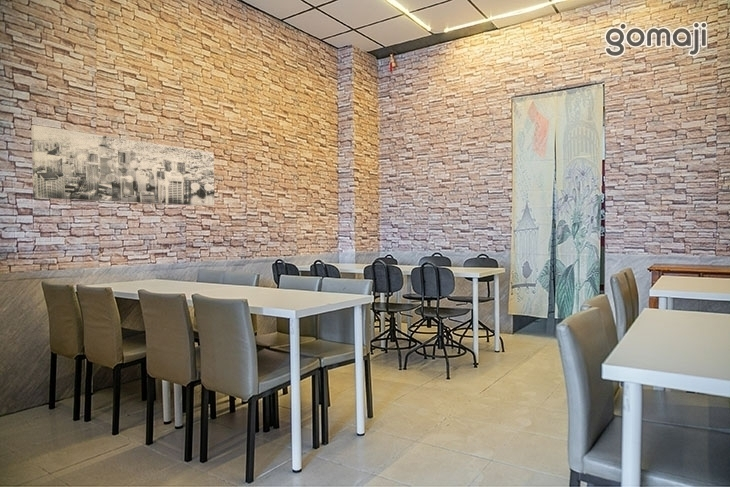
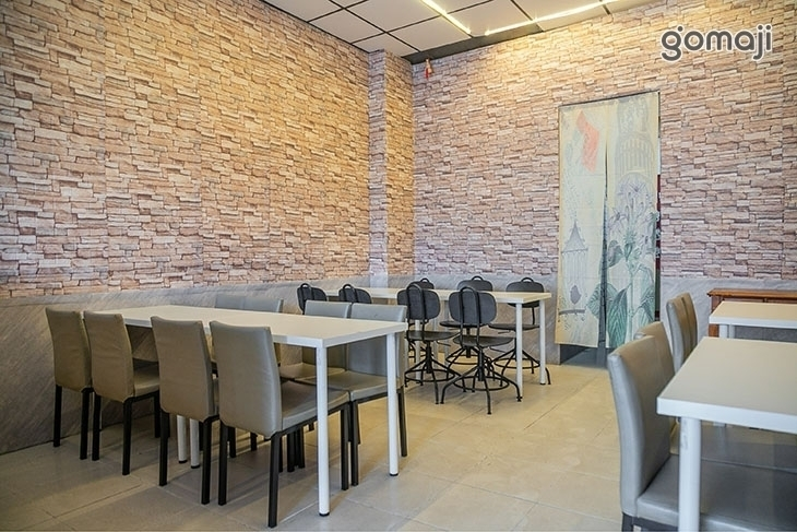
- wall art [30,124,216,207]
